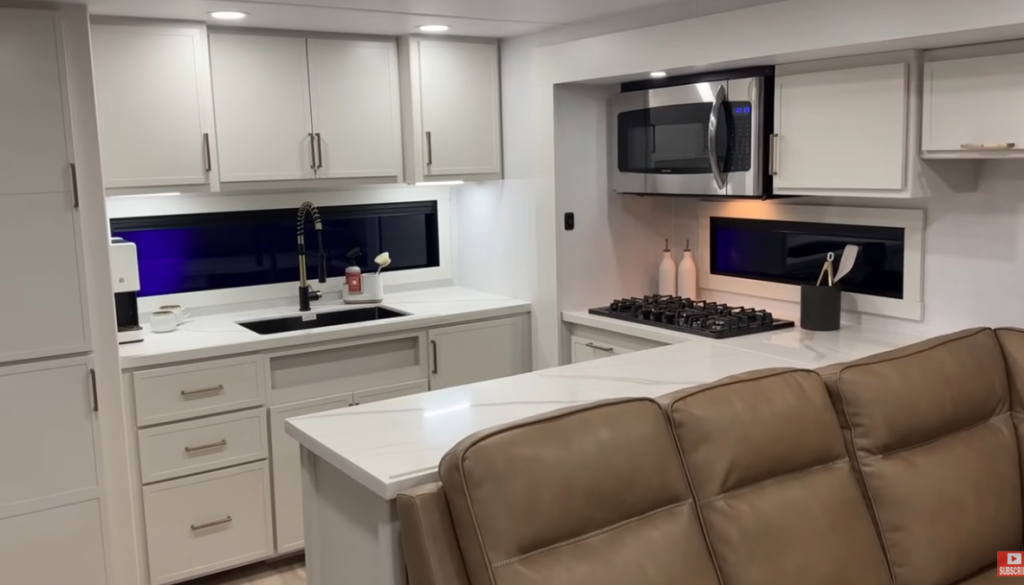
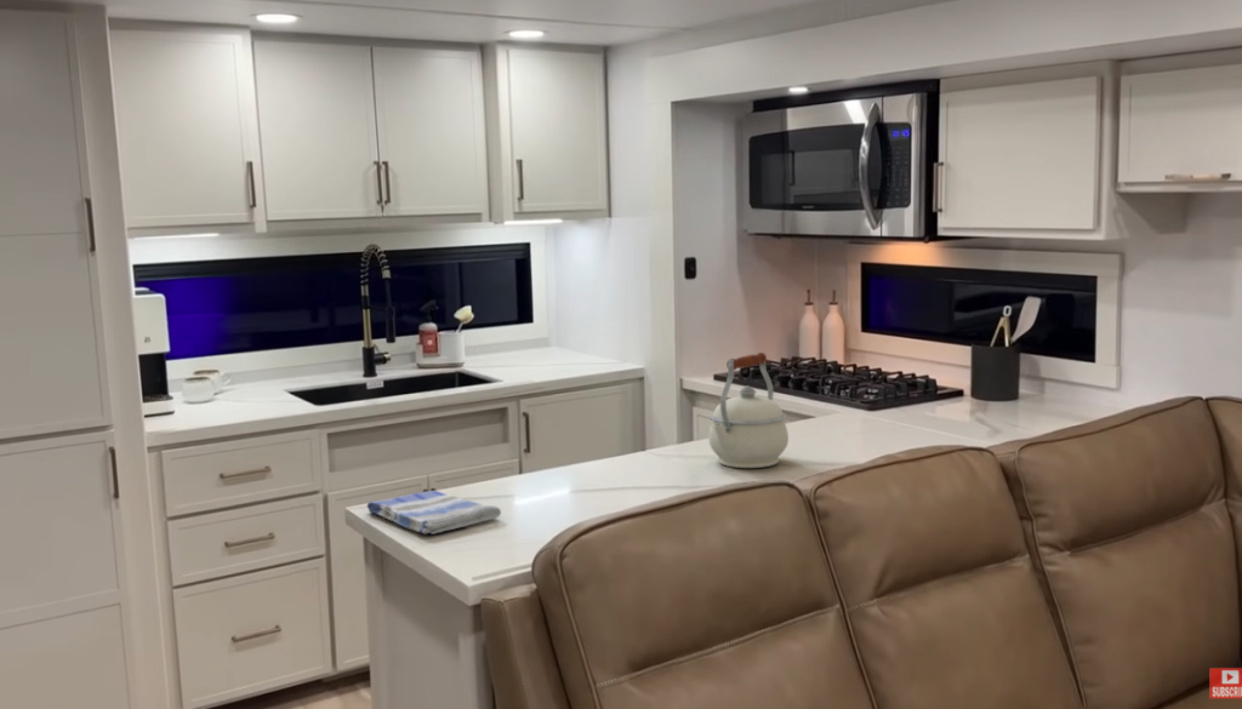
+ kettle [707,351,790,469]
+ dish towel [366,490,502,536]
